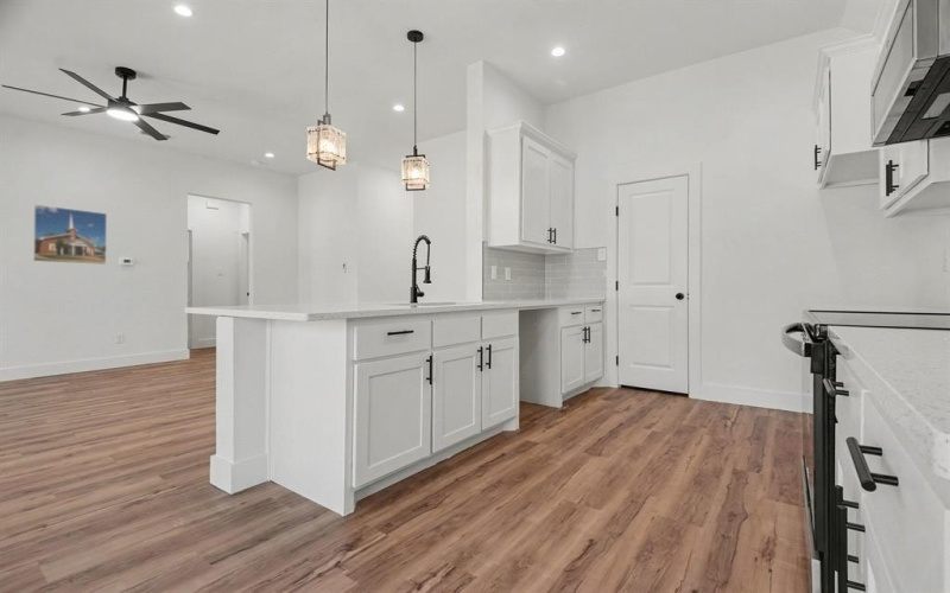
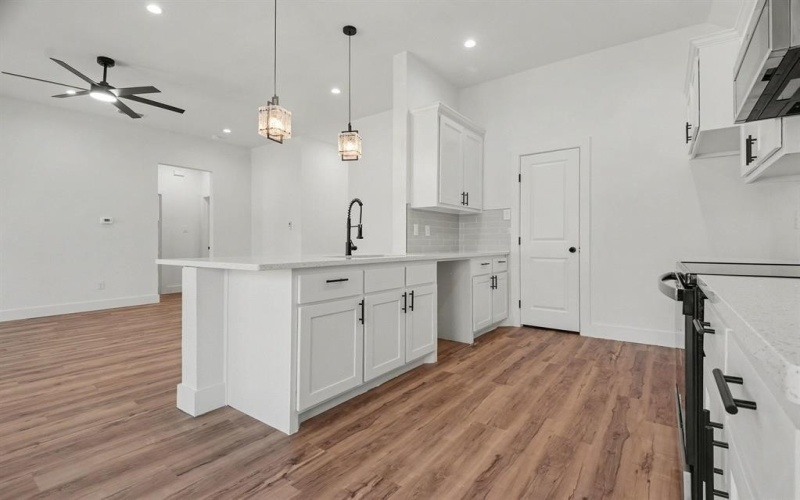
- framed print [32,203,108,266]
